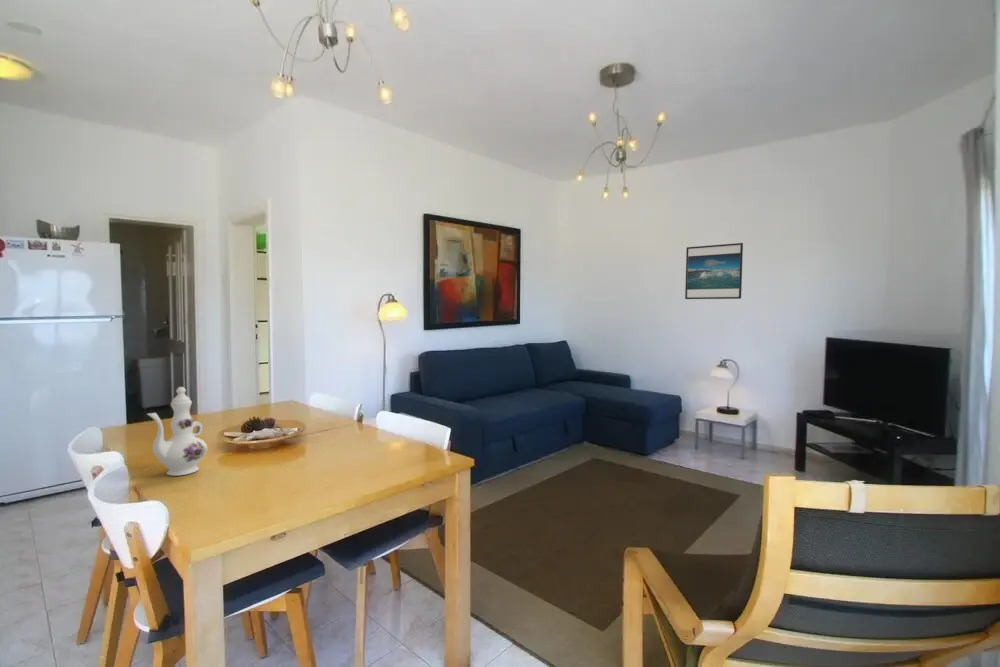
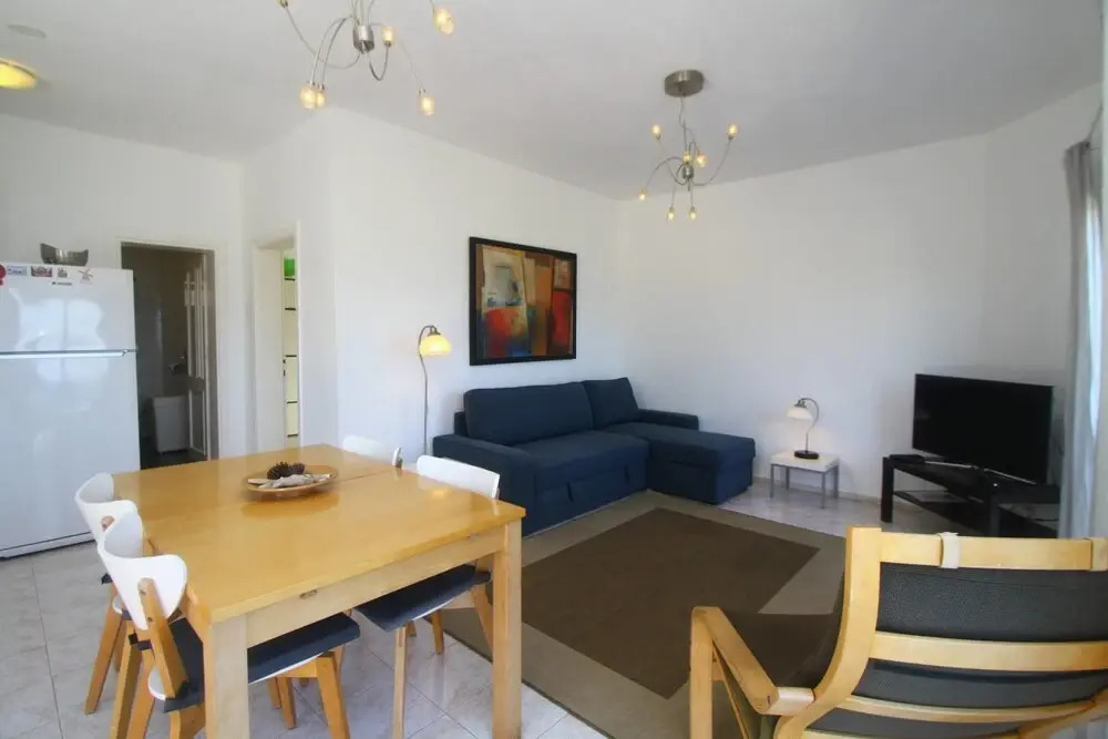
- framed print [684,242,744,300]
- chinaware [146,386,208,477]
